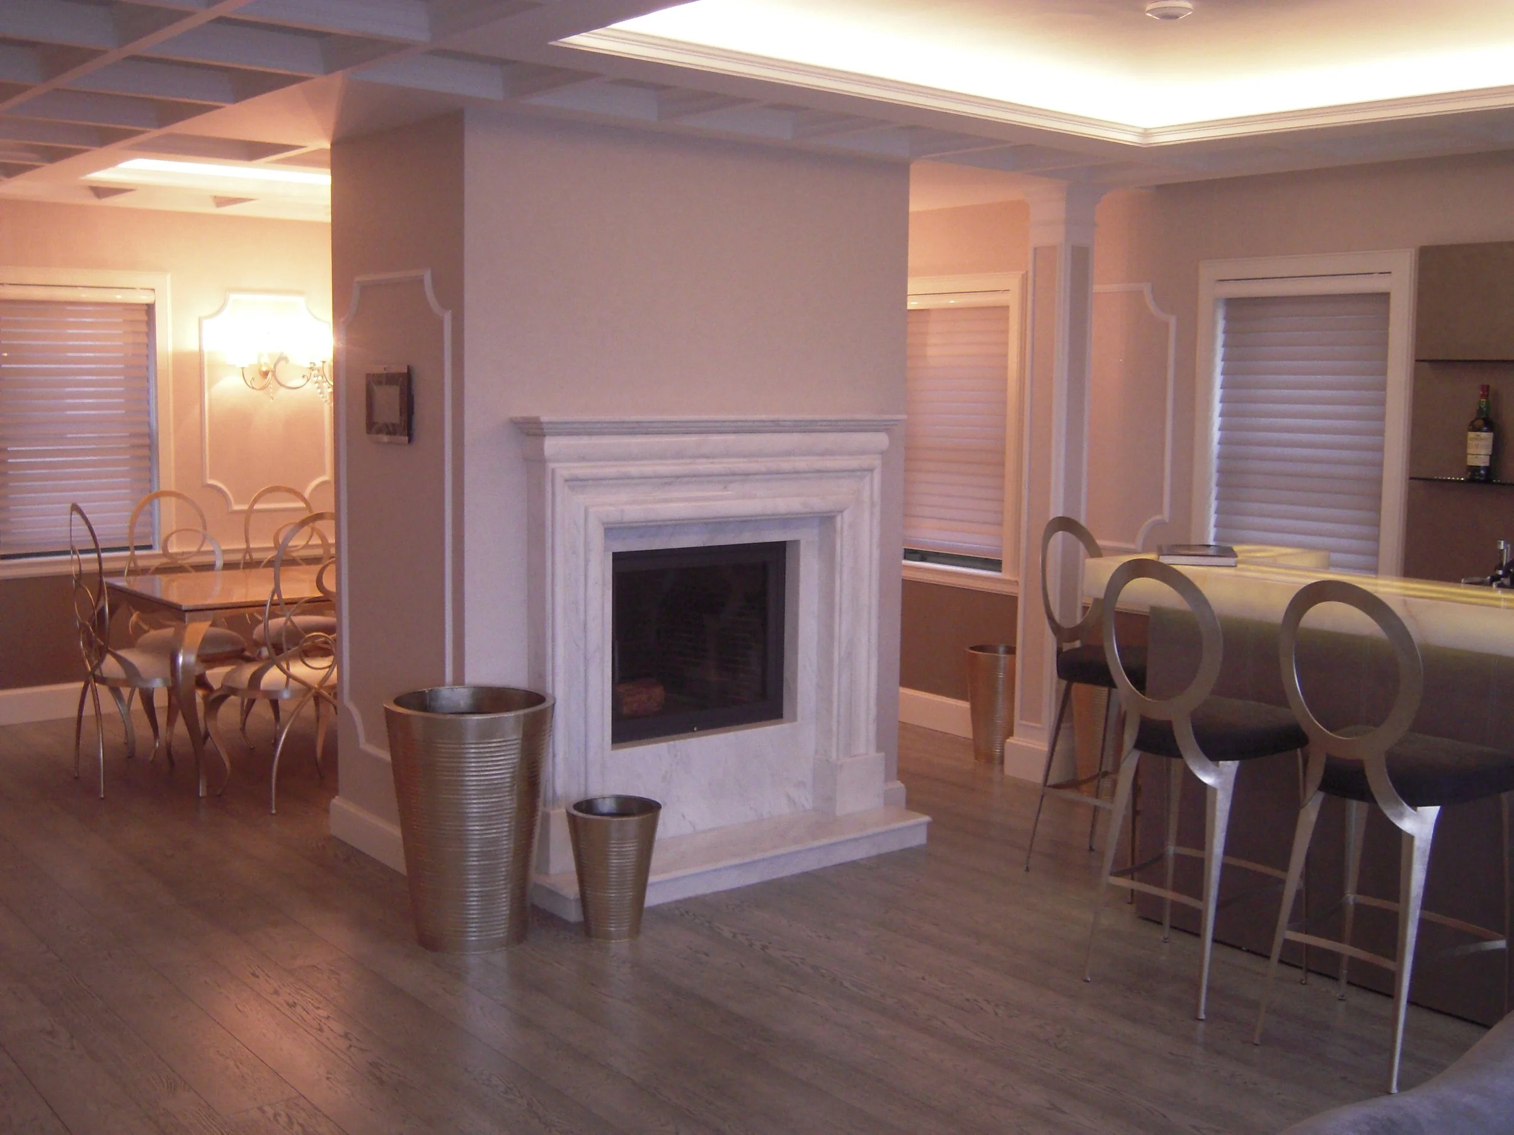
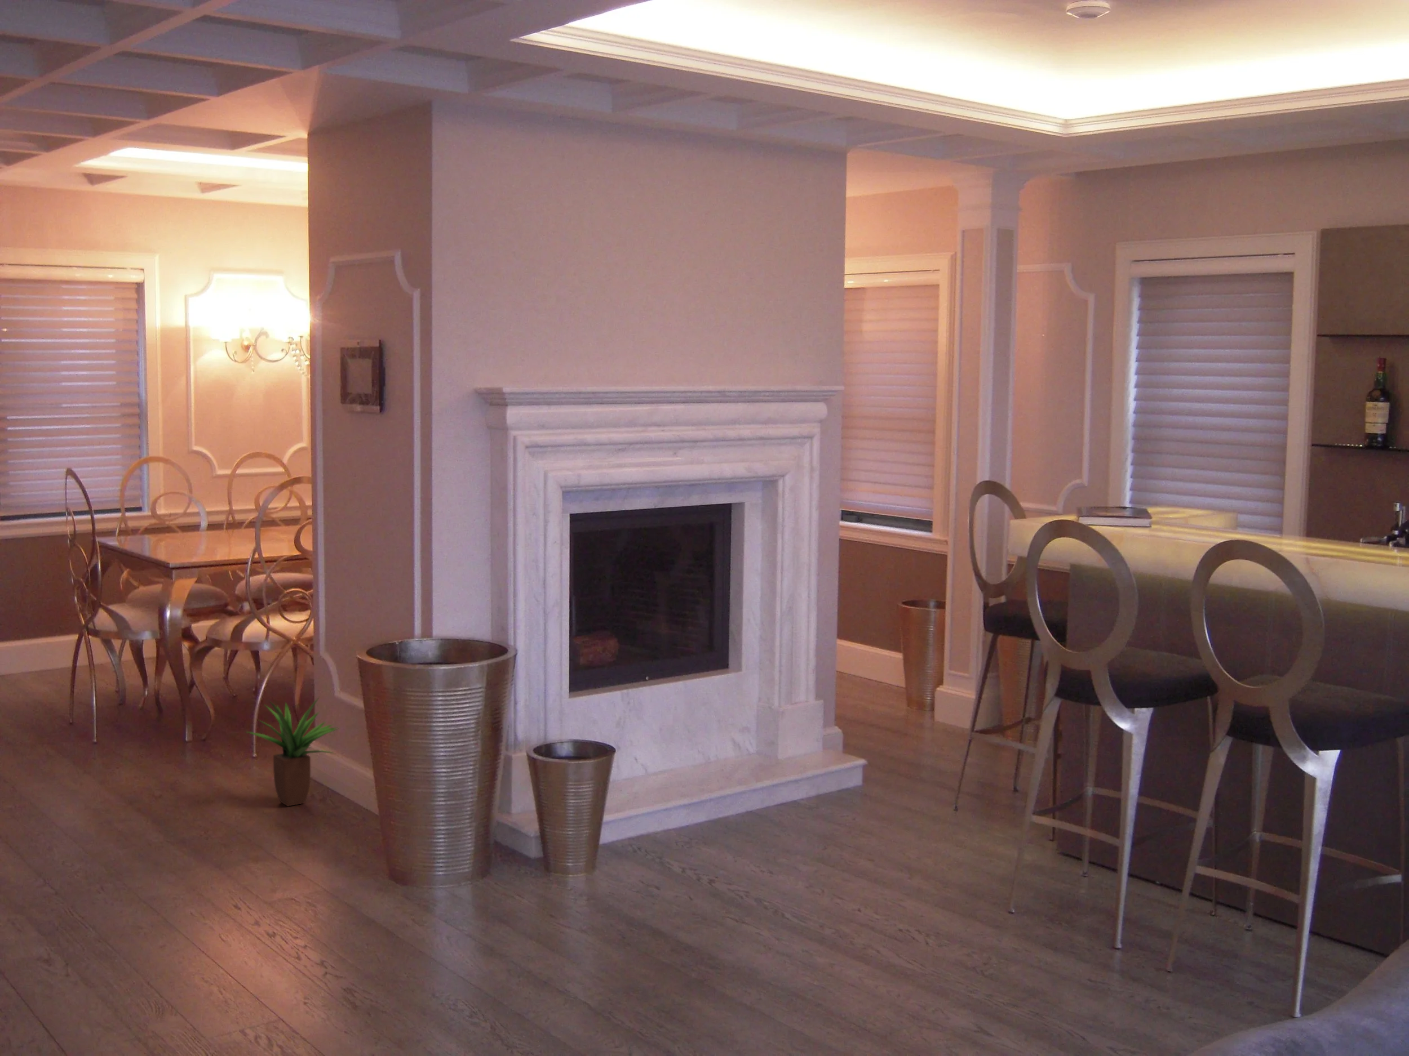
+ potted plant [244,697,341,808]
